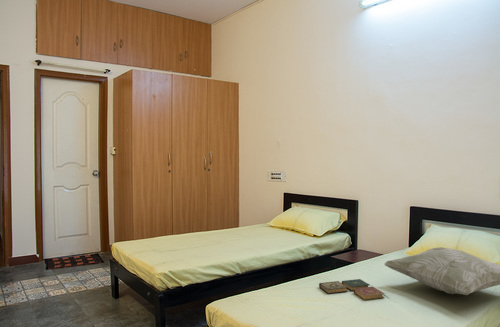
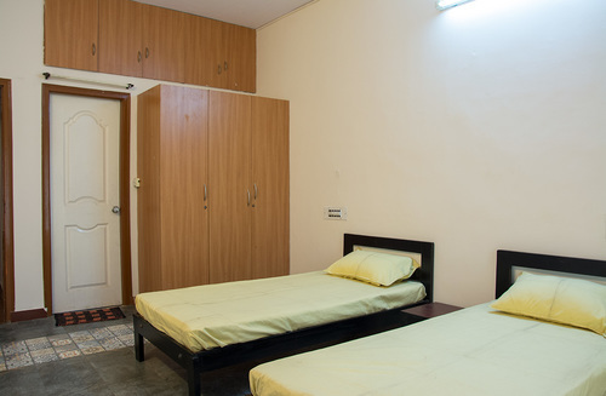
- book [318,278,385,301]
- decorative pillow [383,246,500,296]
